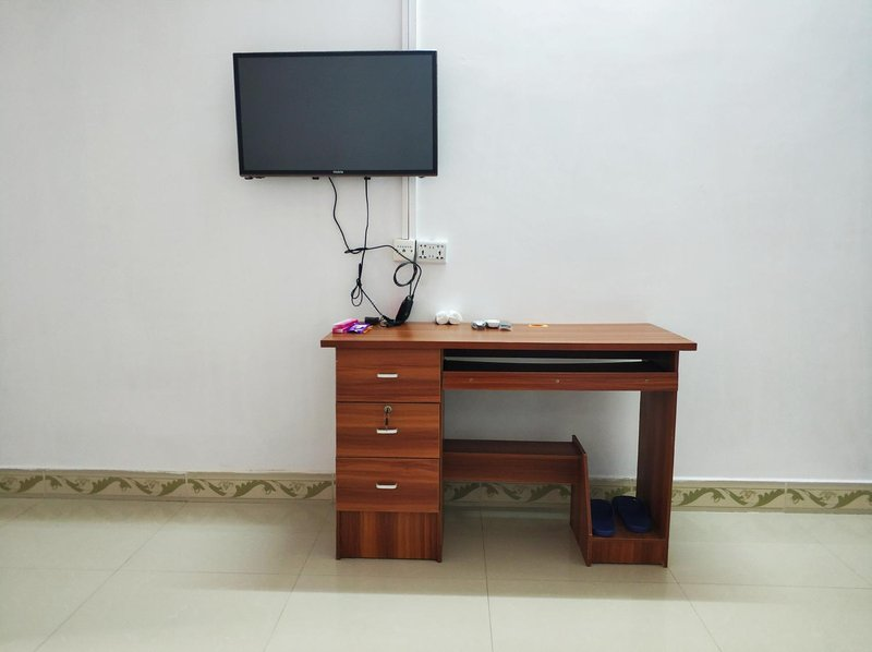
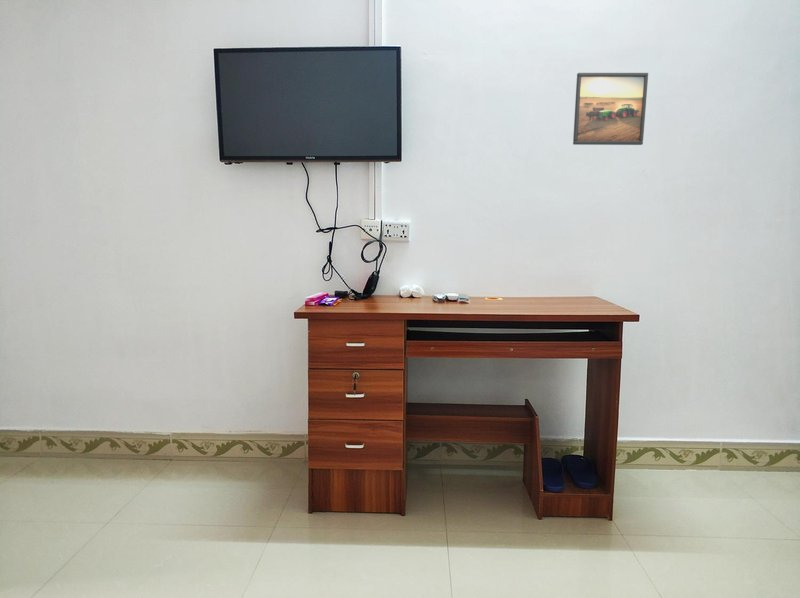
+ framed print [572,72,649,146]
